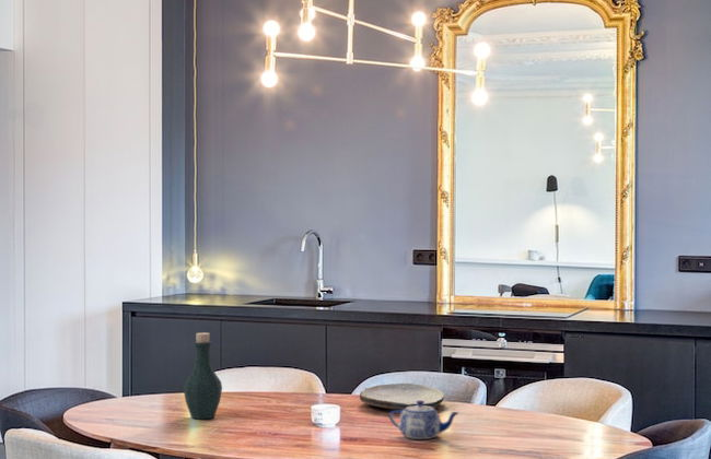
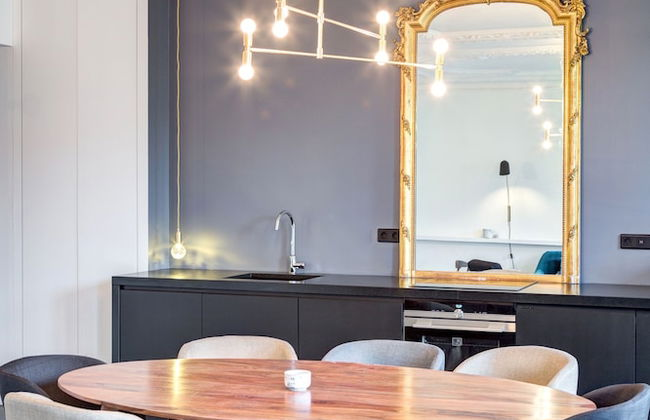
- teapot [388,400,461,440]
- bottle [183,331,223,421]
- plate [359,382,445,411]
